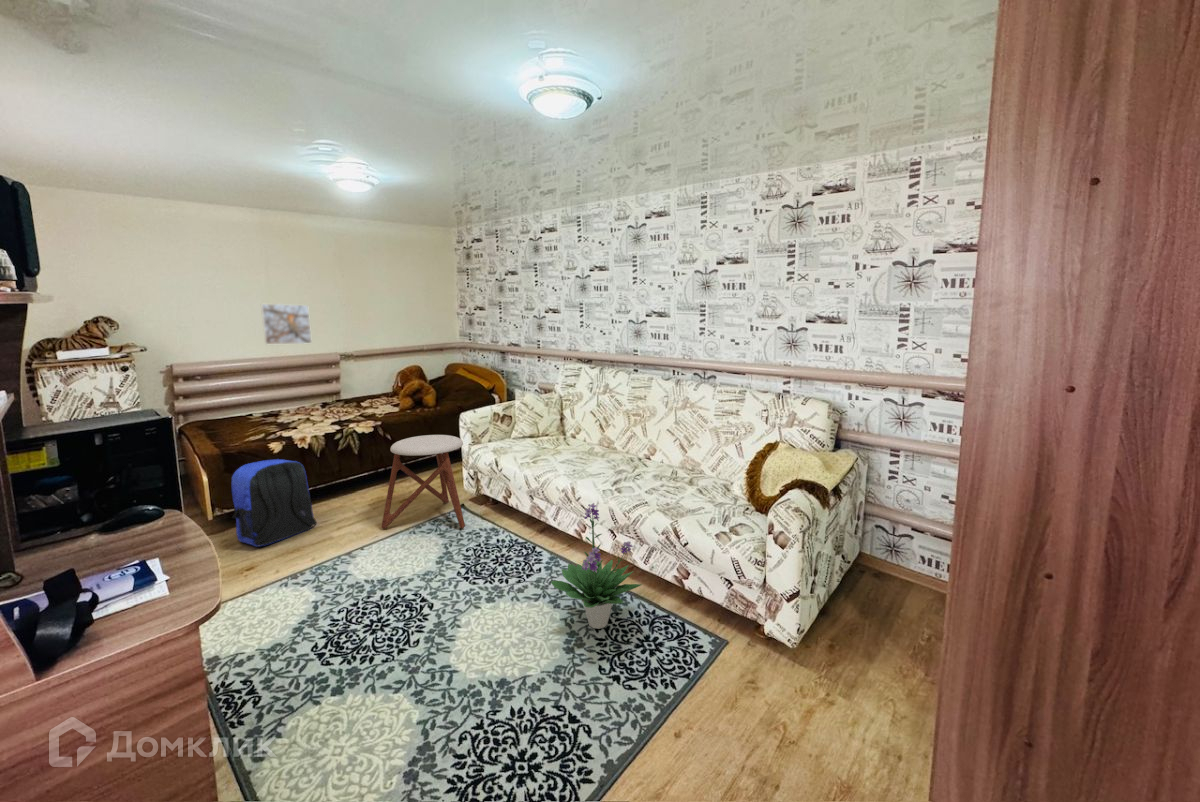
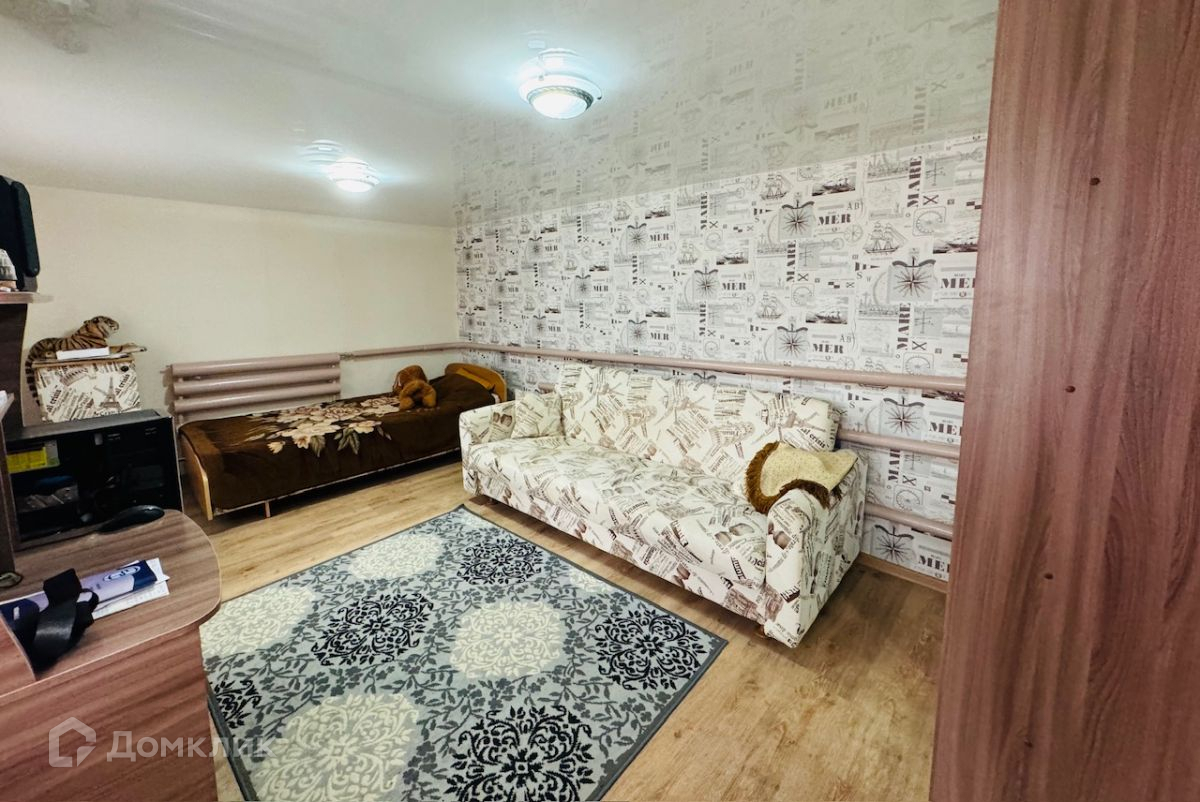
- backpack [229,458,318,548]
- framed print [260,303,313,345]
- stool [381,434,466,530]
- potted plant [550,502,643,630]
